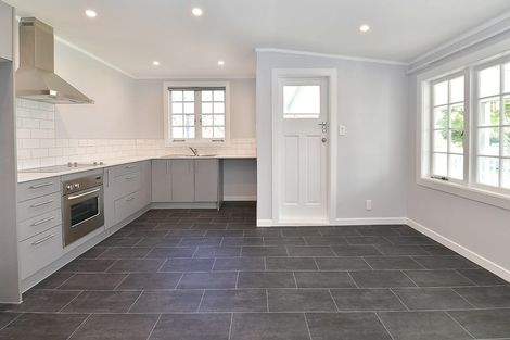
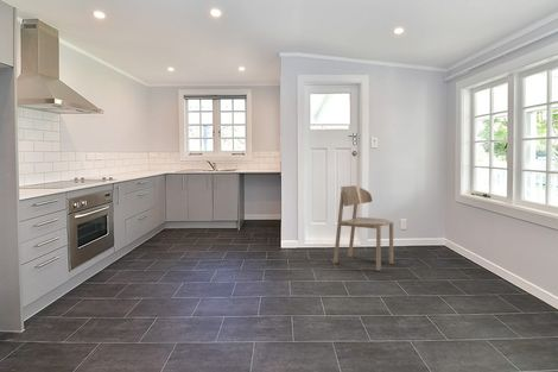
+ chair [332,184,394,271]
